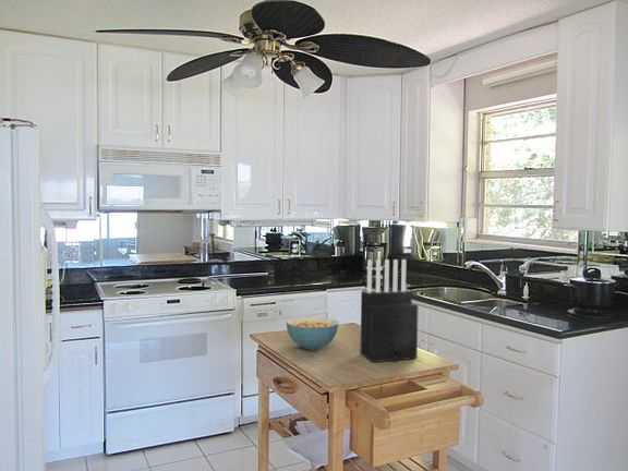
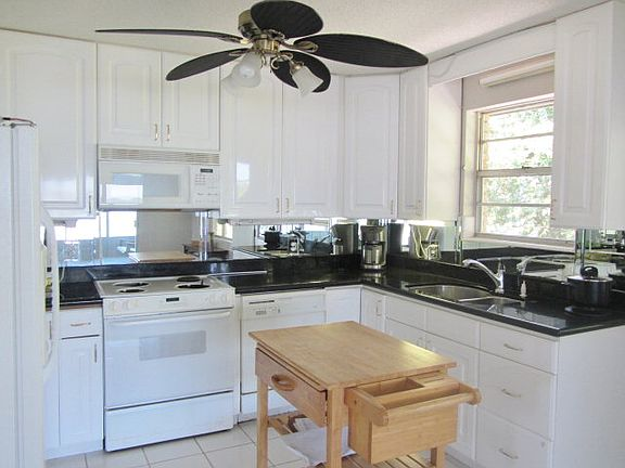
- cereal bowl [286,316,339,351]
- knife block [360,258,420,363]
